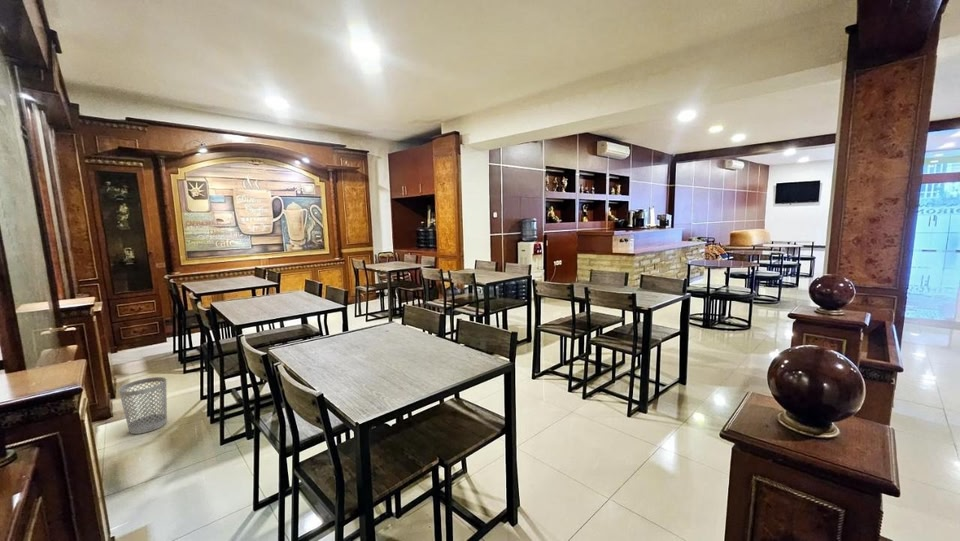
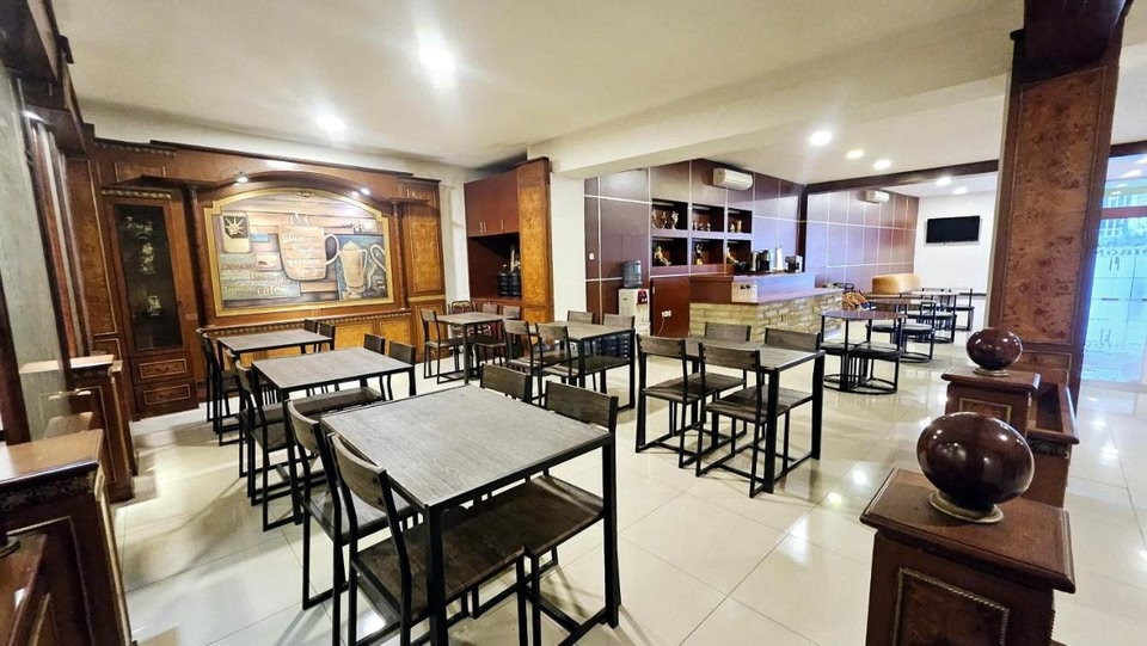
- wastebasket [118,376,168,435]
